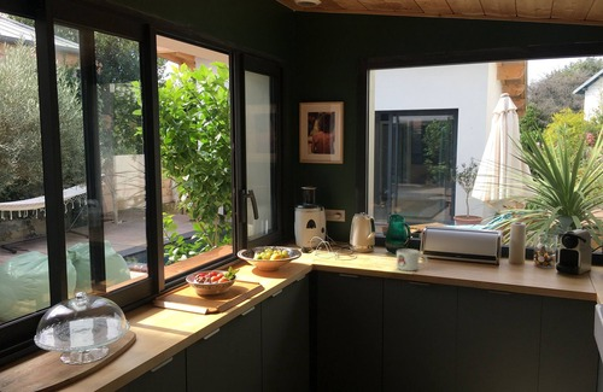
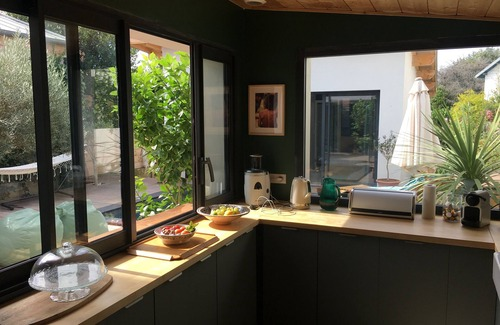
- mug [396,247,429,273]
